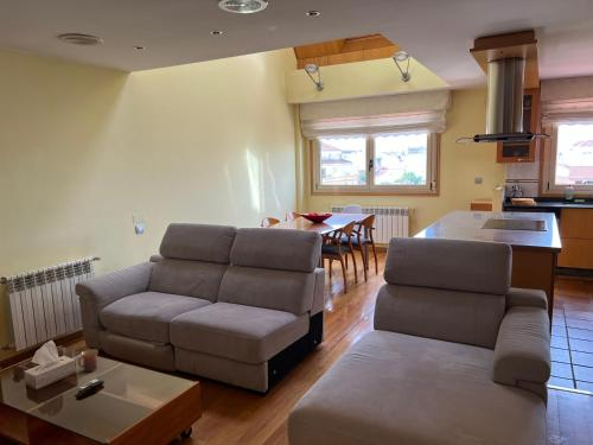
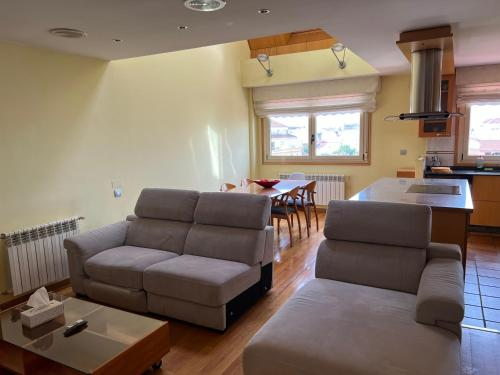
- mug [77,348,98,373]
